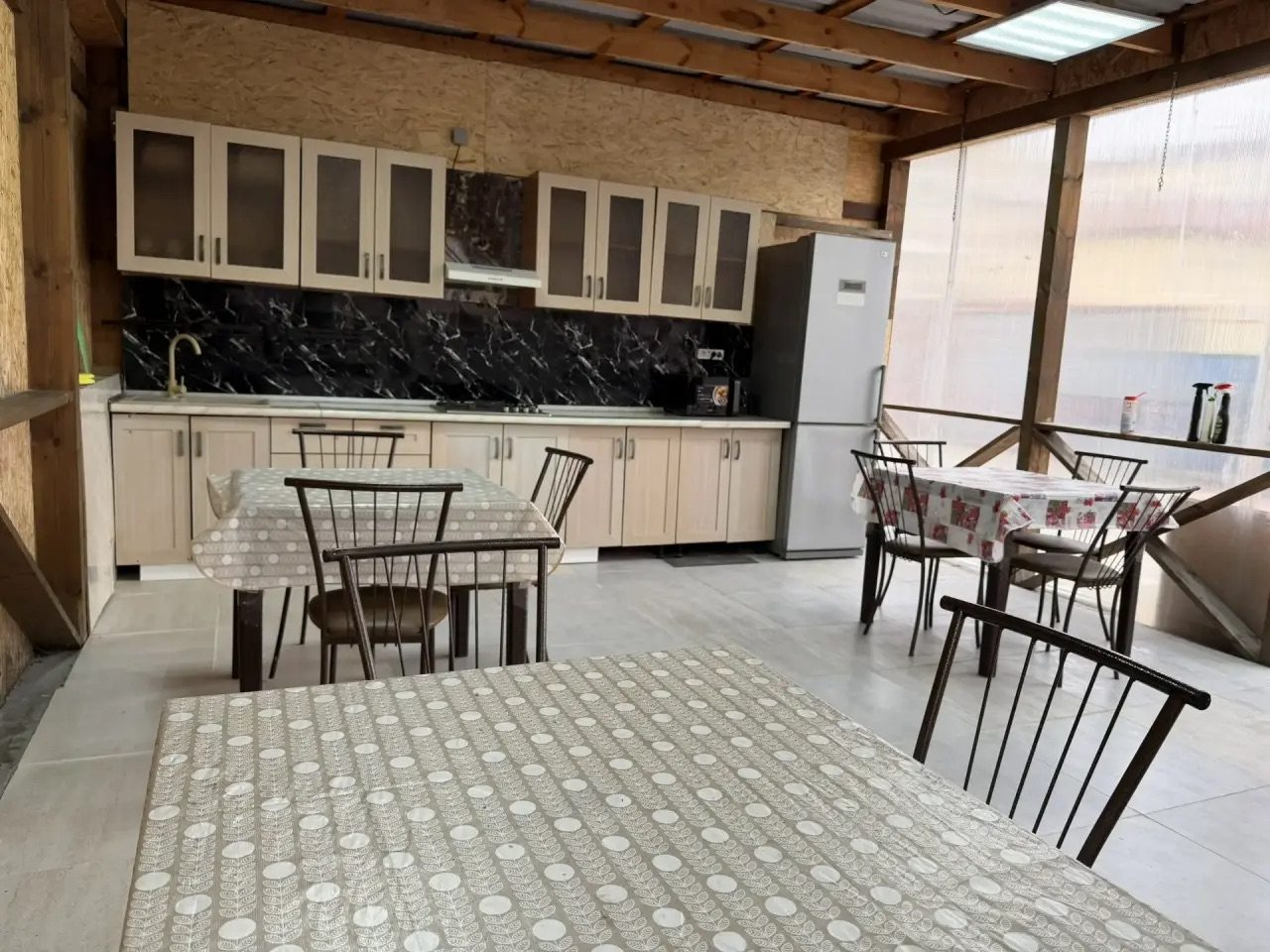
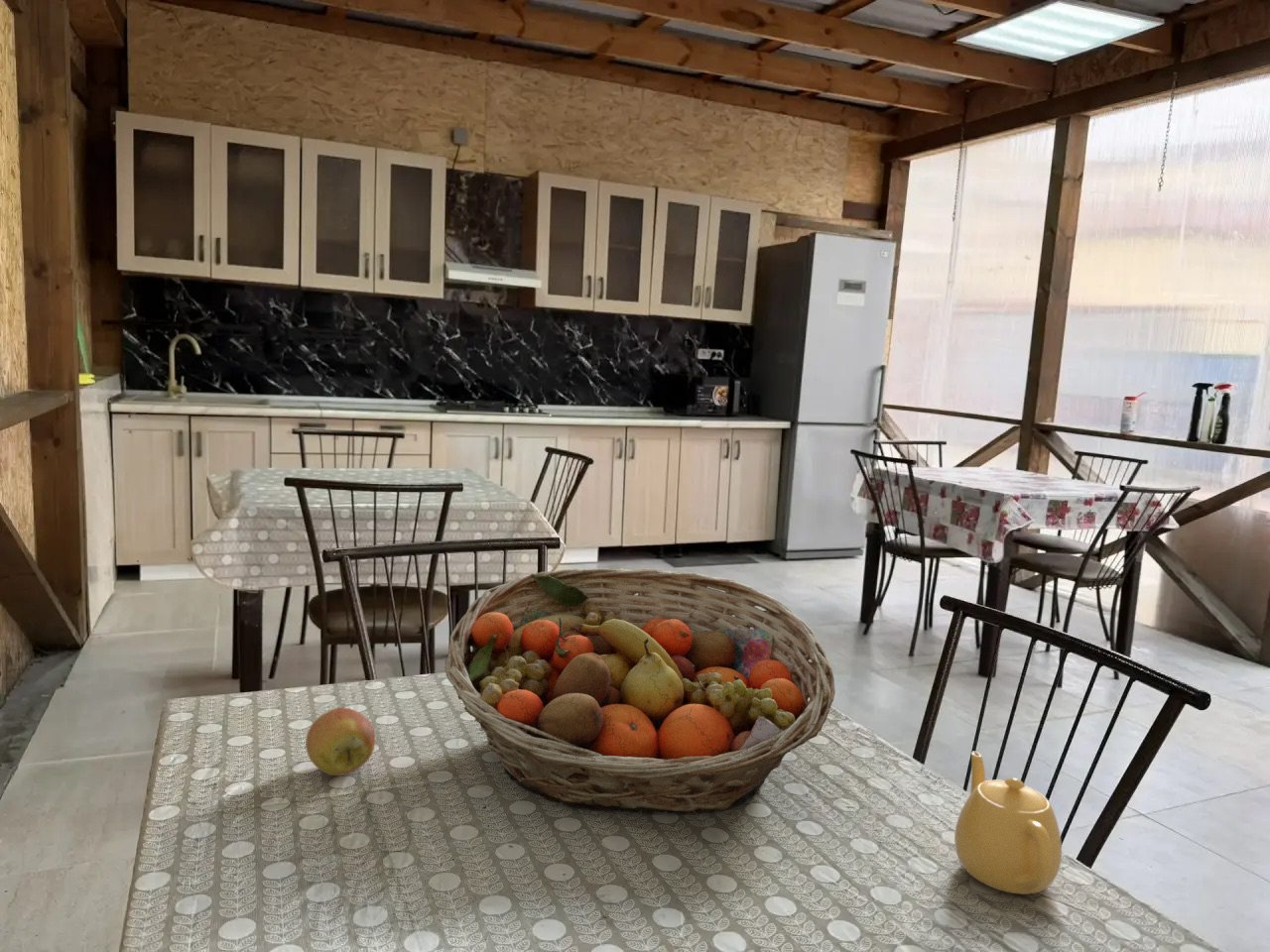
+ apple [305,707,376,776]
+ teapot [953,751,1063,895]
+ fruit basket [444,567,836,814]
